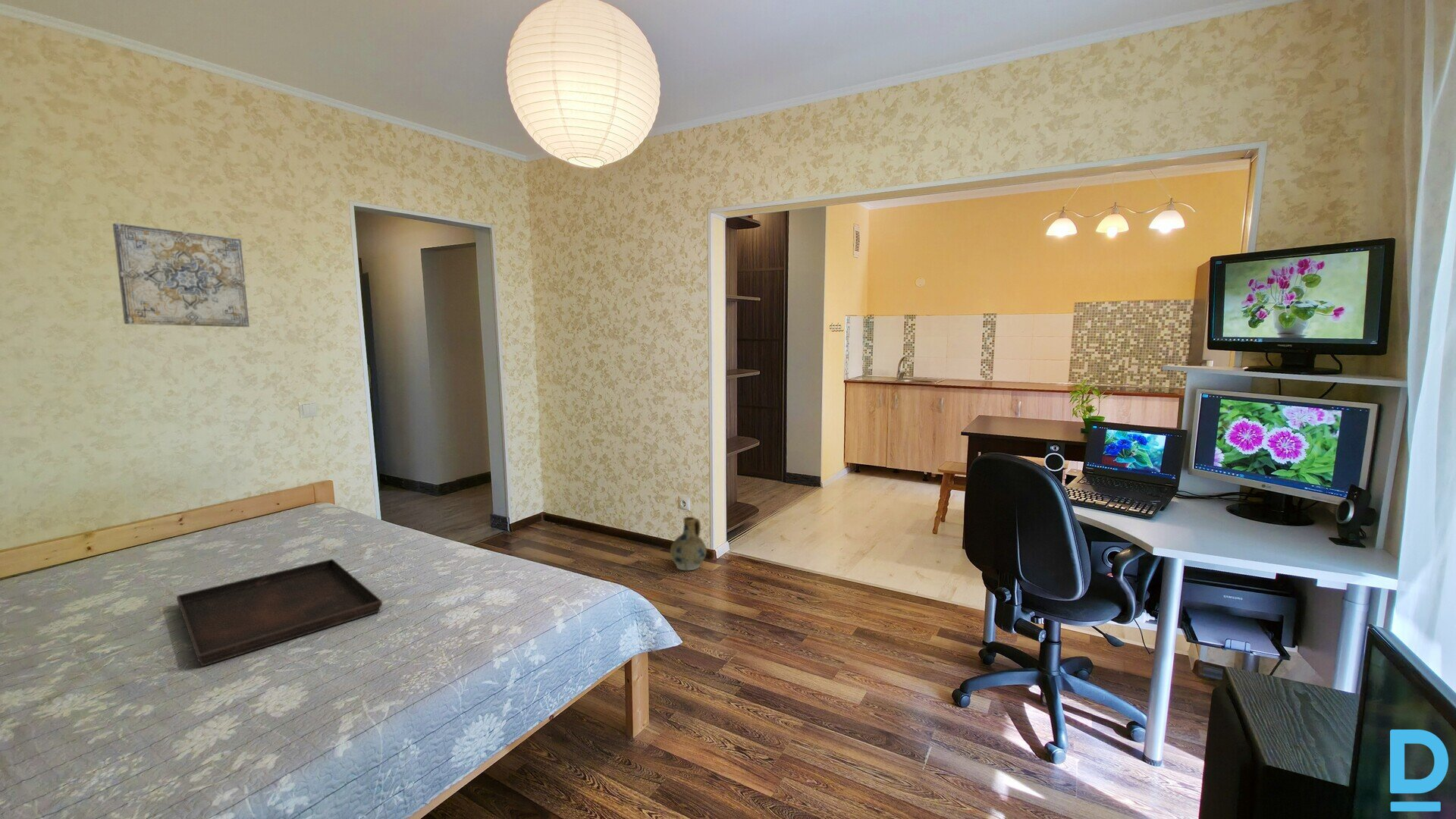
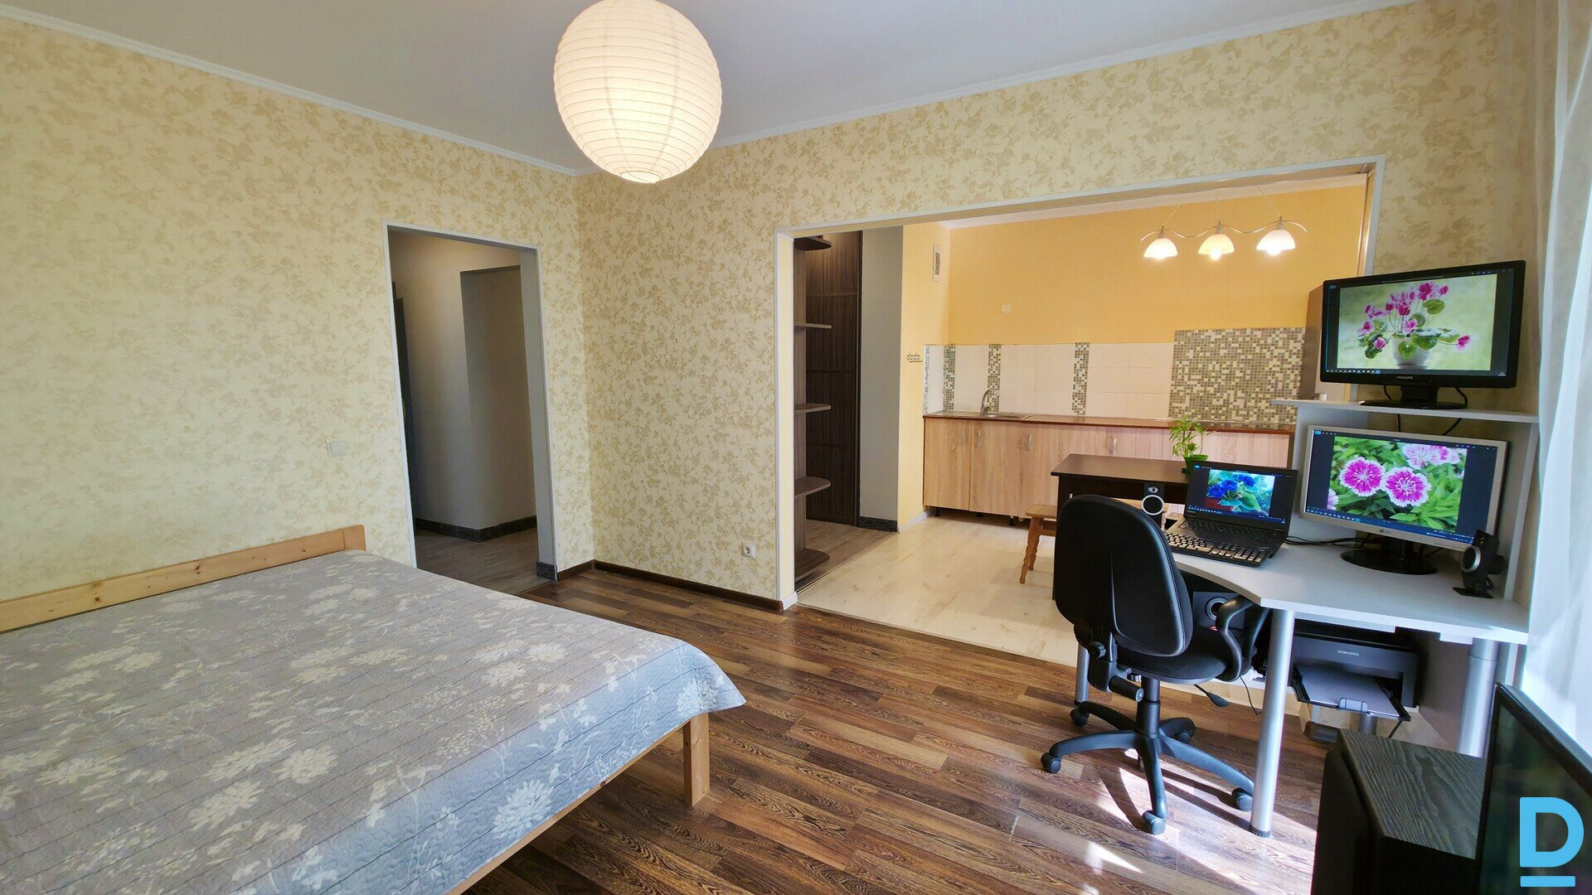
- ceramic jug [670,516,708,571]
- serving tray [176,558,383,667]
- wall art [112,222,250,328]
